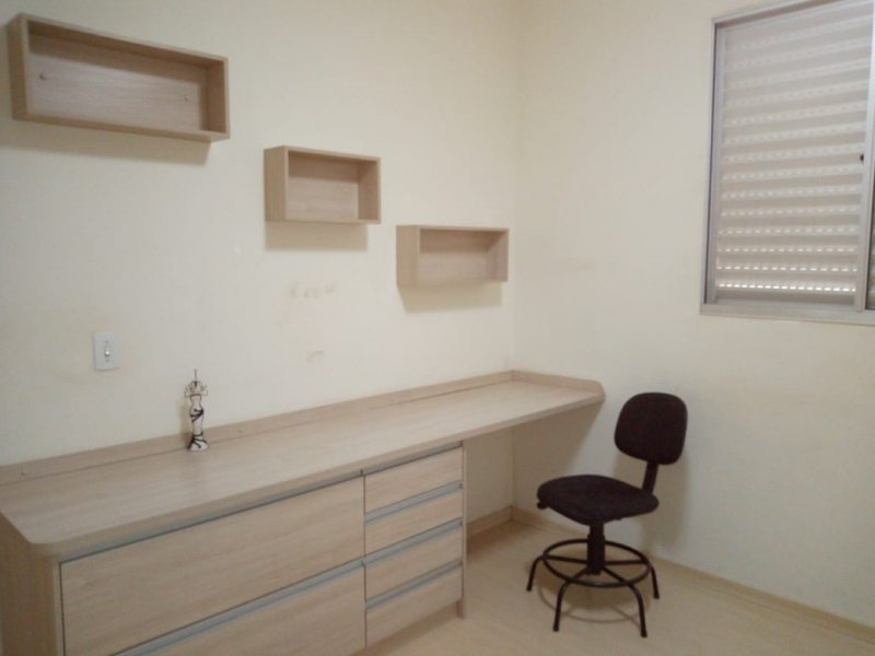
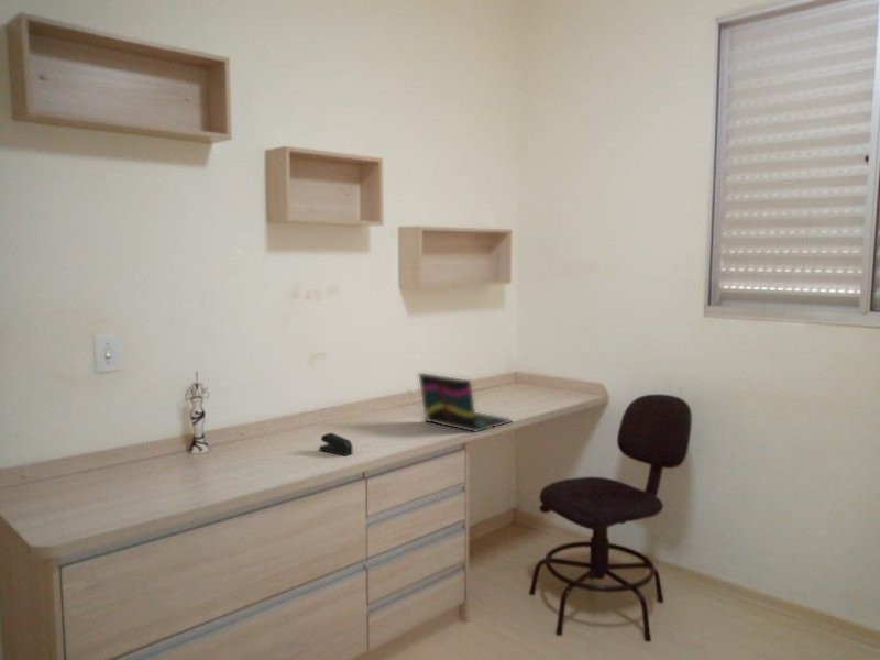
+ laptop [407,372,514,433]
+ stapler [318,432,353,457]
